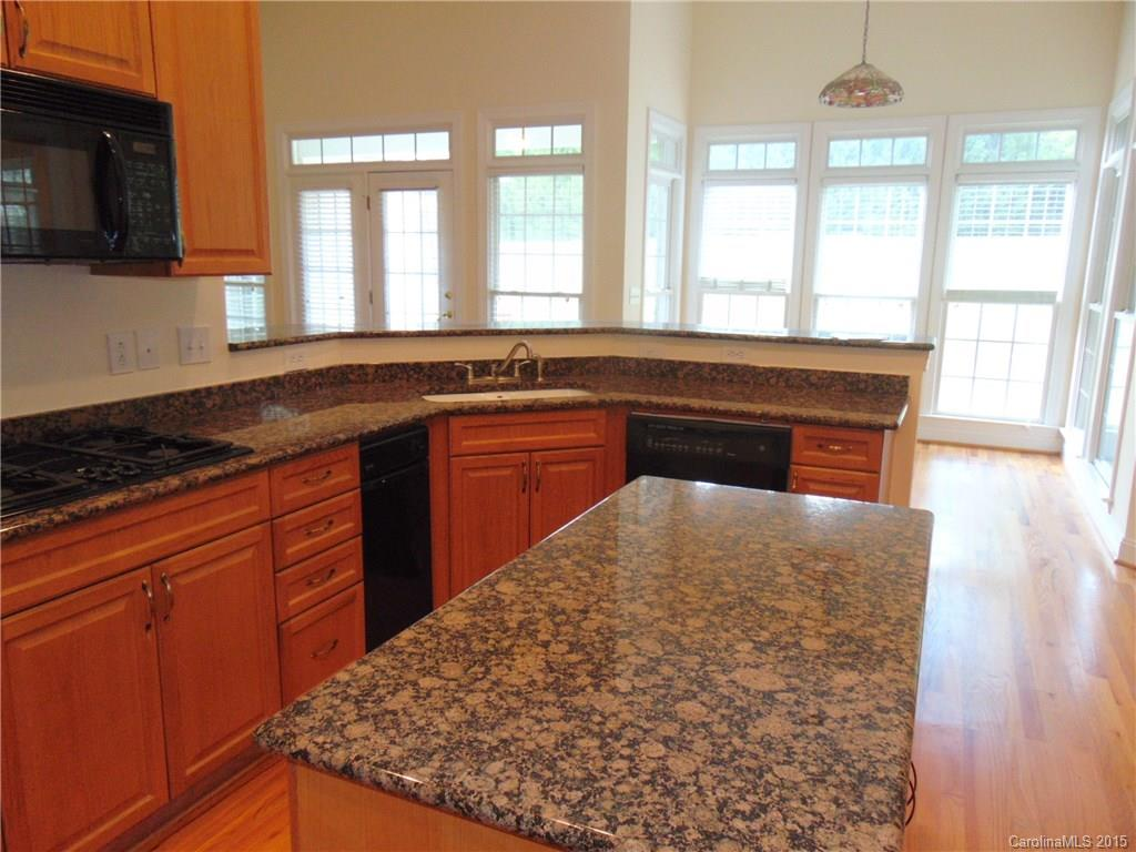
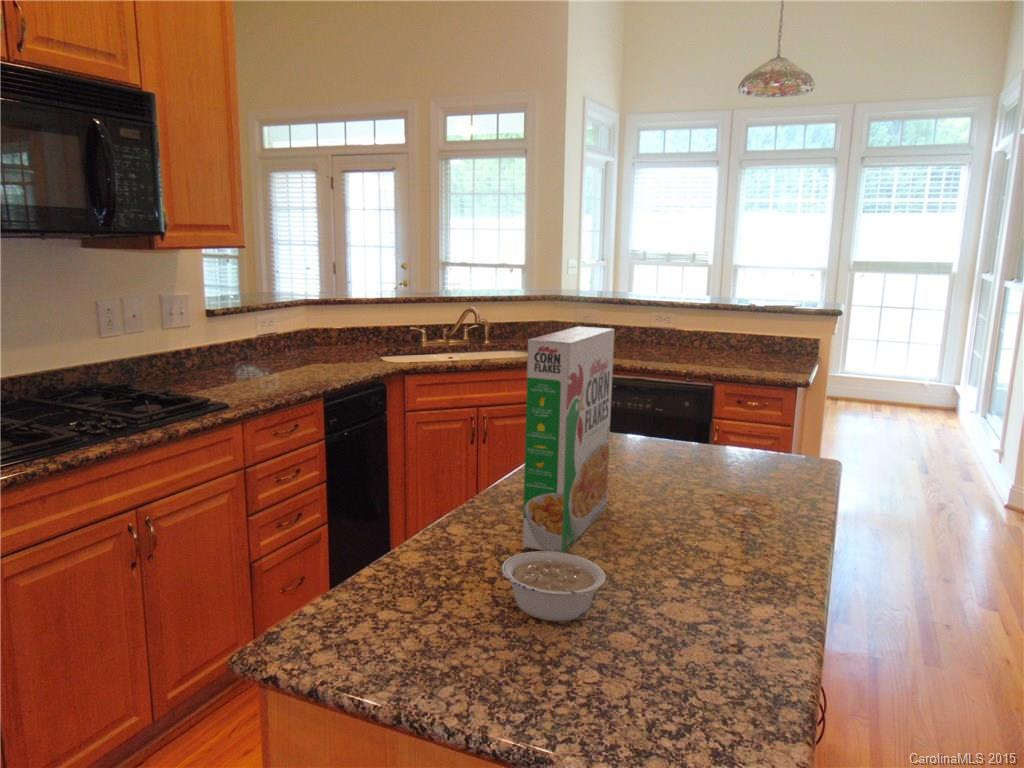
+ legume [501,550,607,622]
+ cereal box [522,326,616,553]
